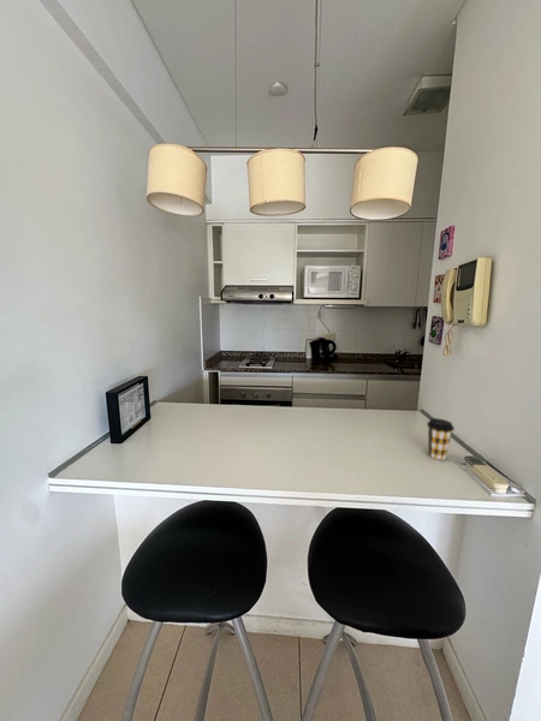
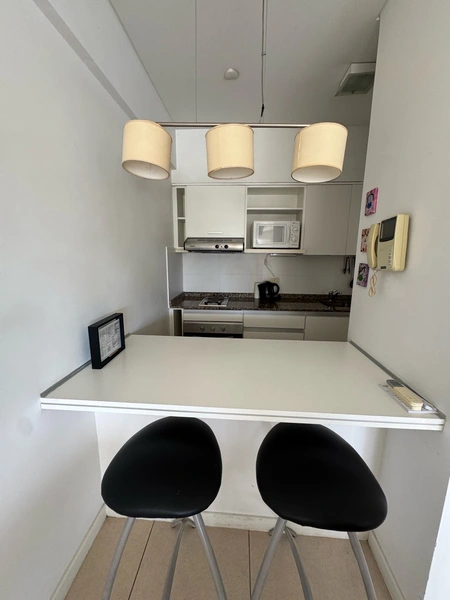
- coffee cup [426,417,456,461]
